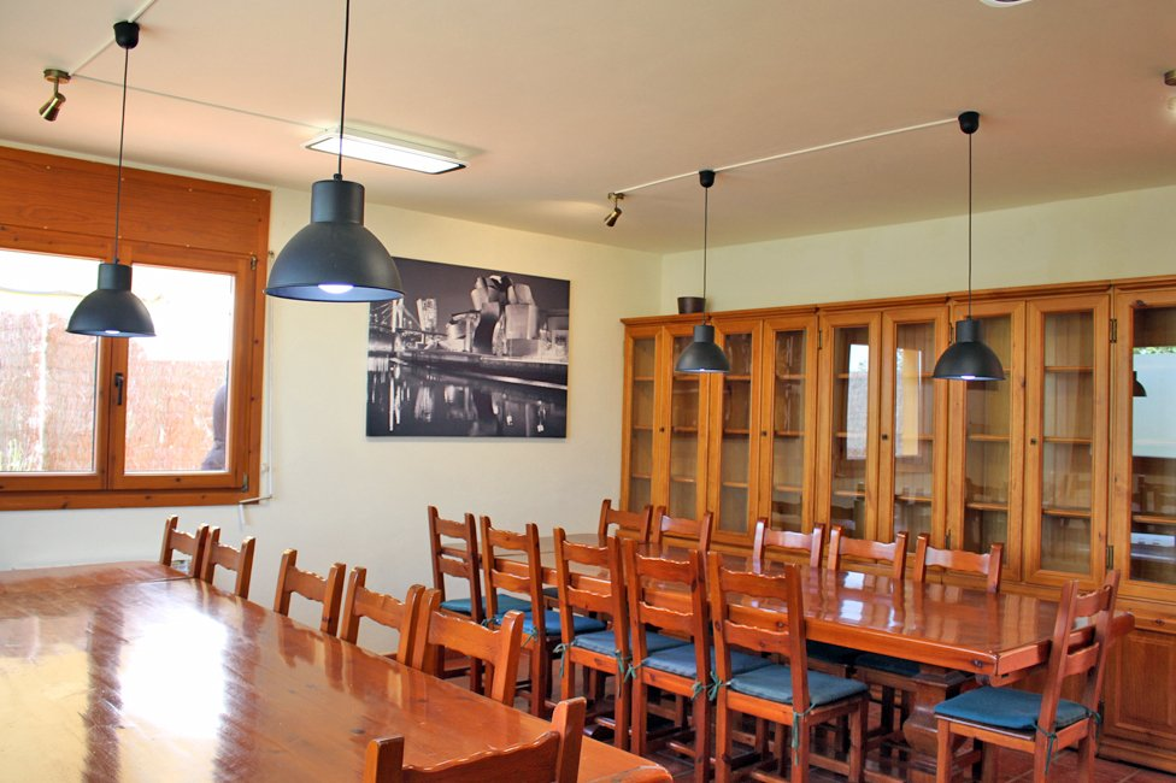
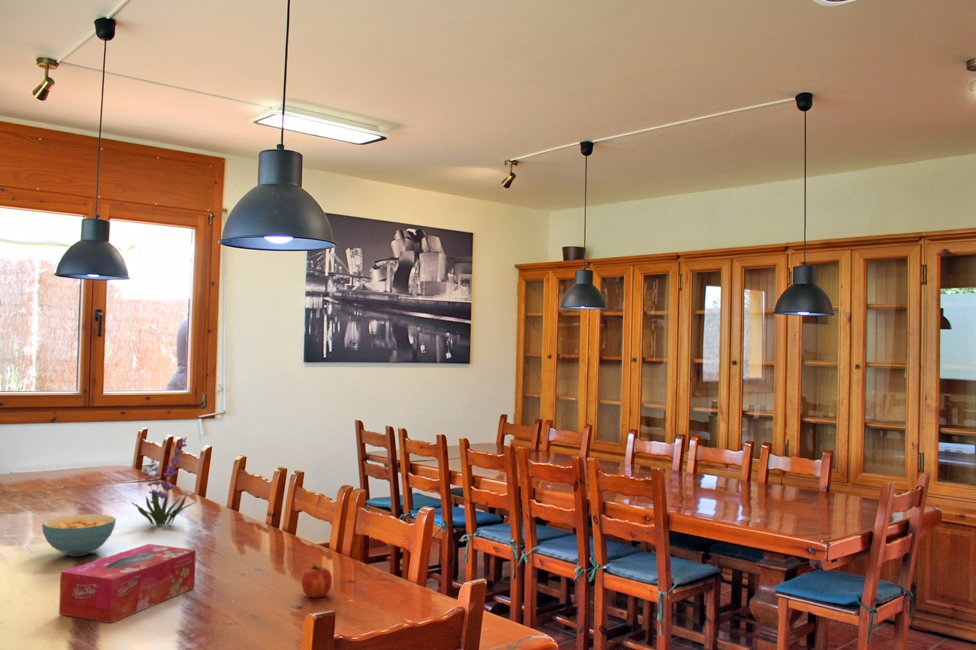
+ plant [130,436,197,526]
+ fruit [301,563,333,599]
+ tissue box [58,543,197,624]
+ cereal bowl [41,513,117,557]
